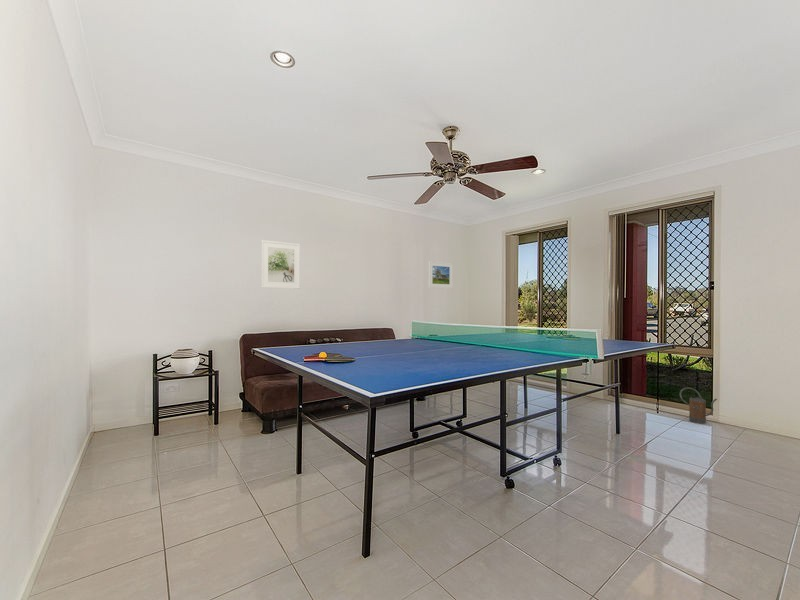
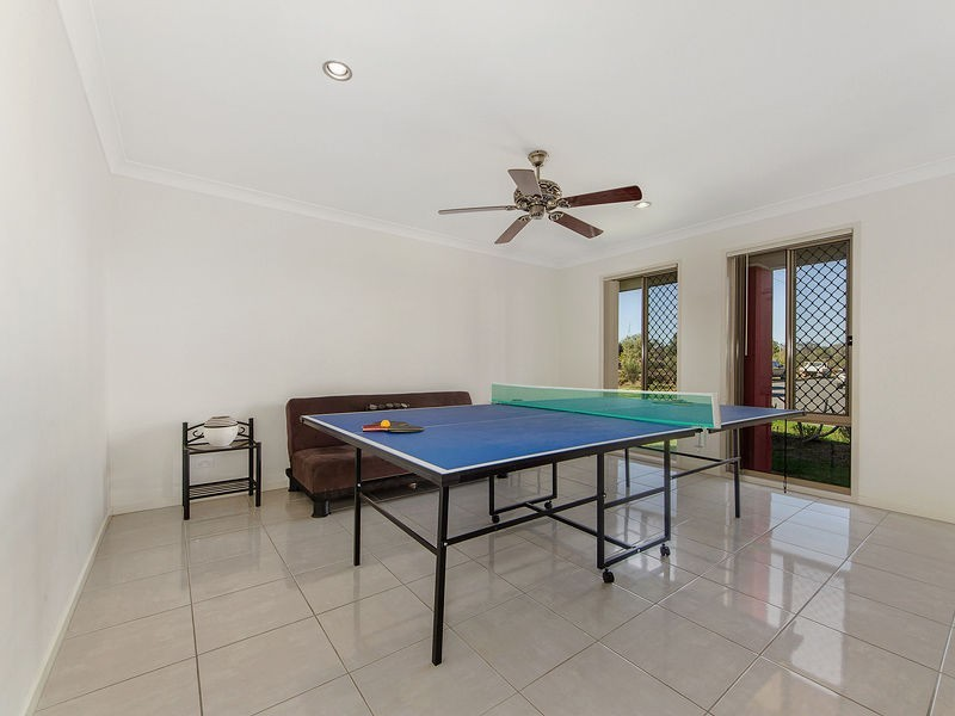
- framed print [428,260,454,289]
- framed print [260,239,301,290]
- watering can [679,386,718,425]
